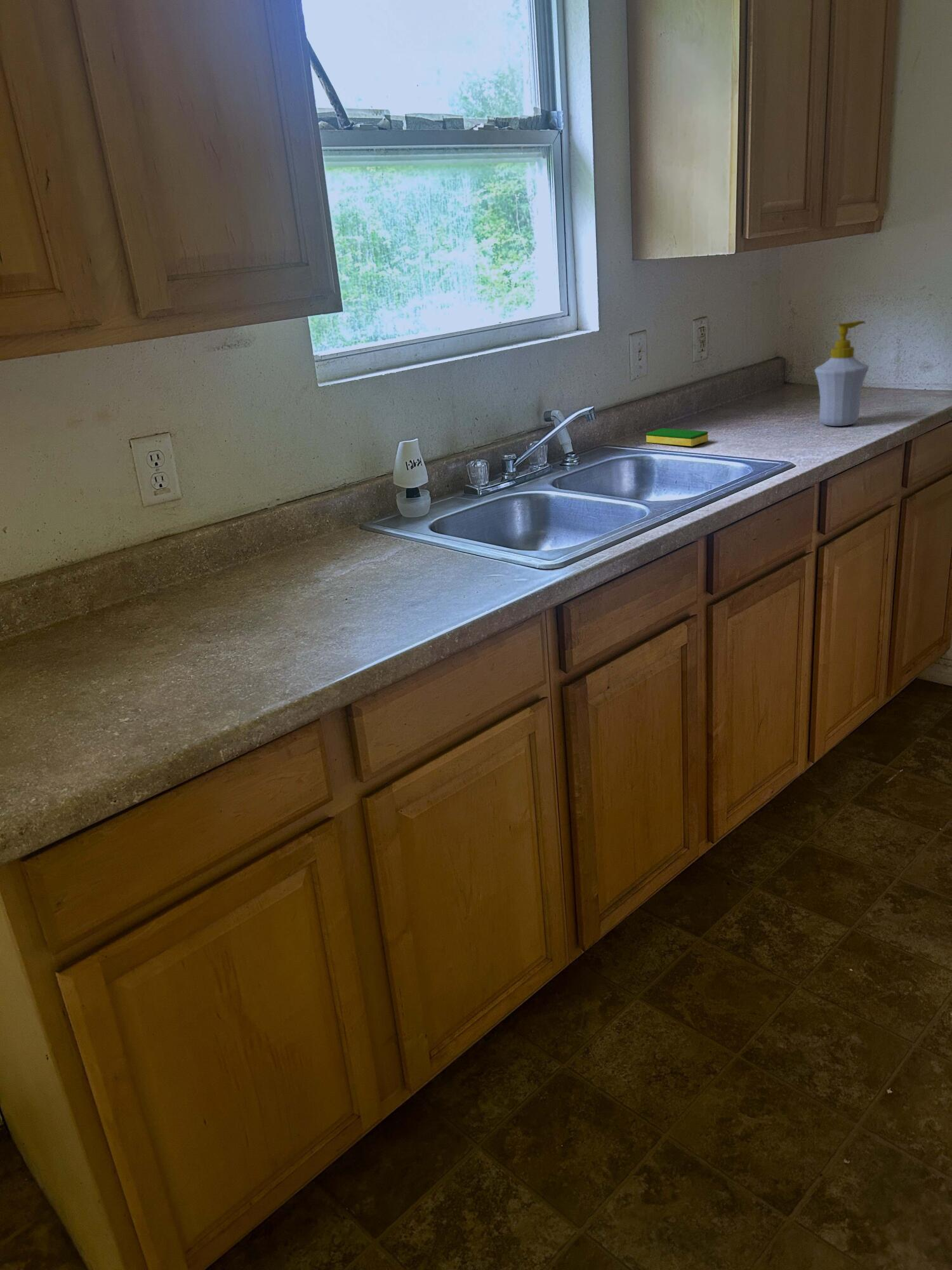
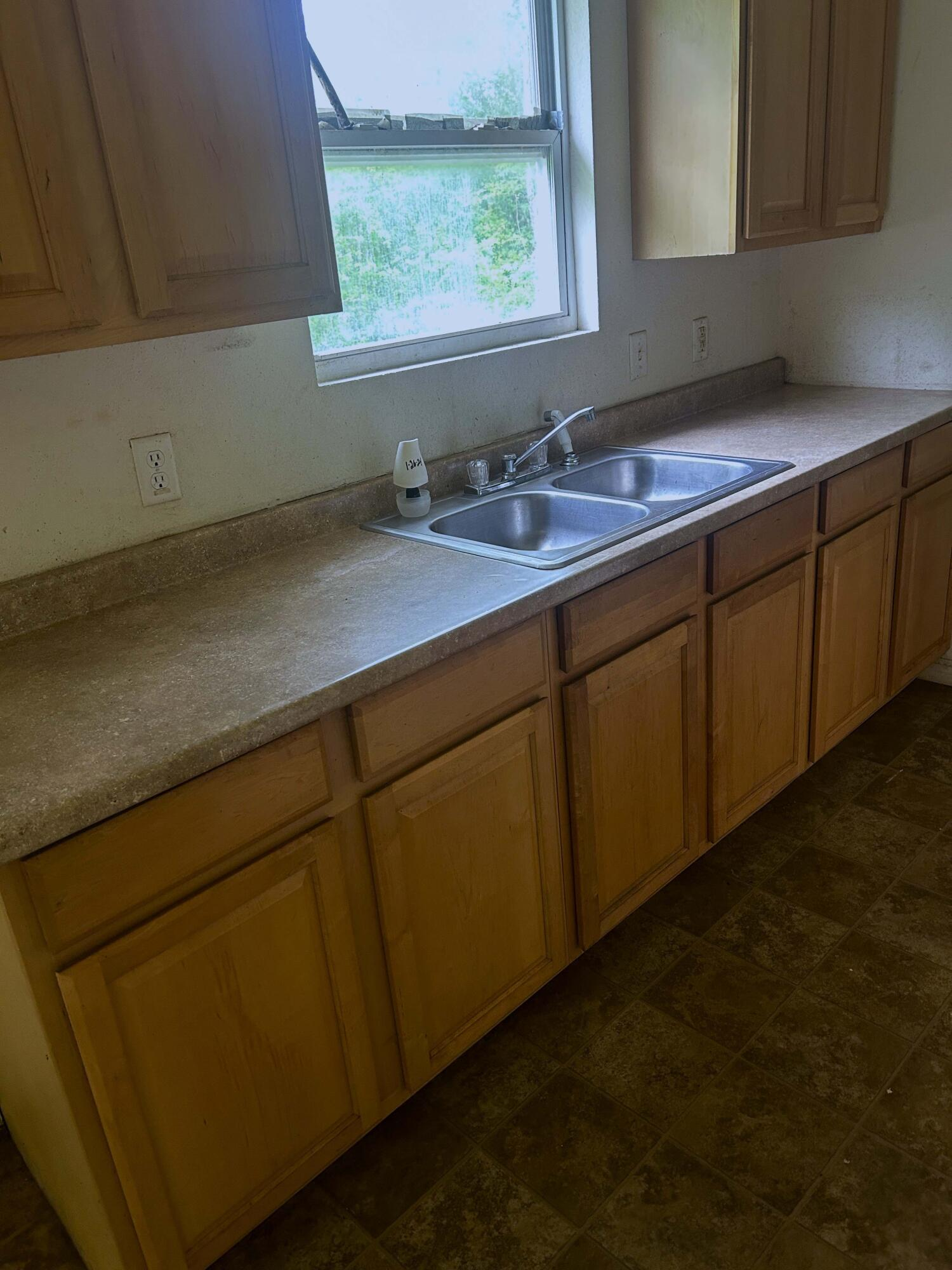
- dish sponge [645,427,709,447]
- soap bottle [814,320,869,427]
